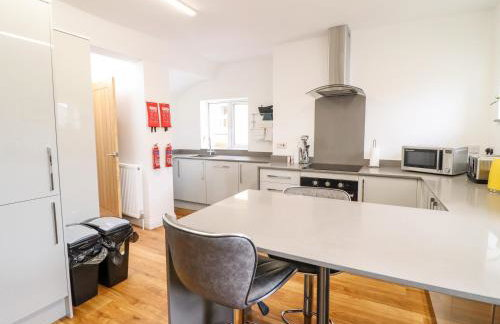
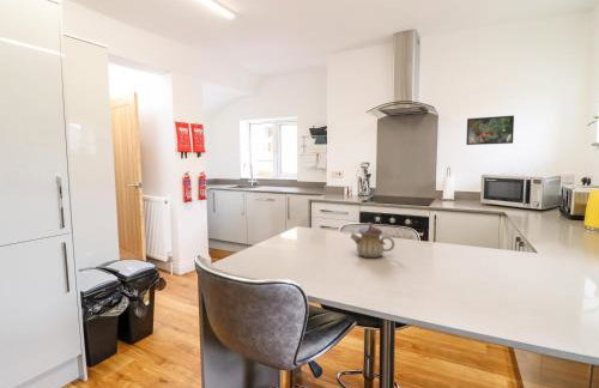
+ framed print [465,115,515,146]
+ teapot [350,222,395,259]
